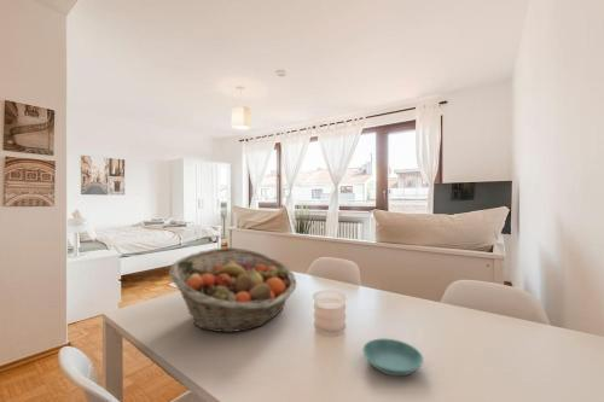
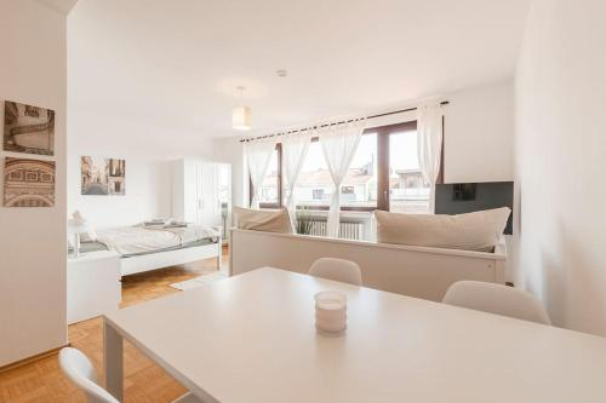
- fruit basket [168,246,297,333]
- saucer [361,338,424,377]
